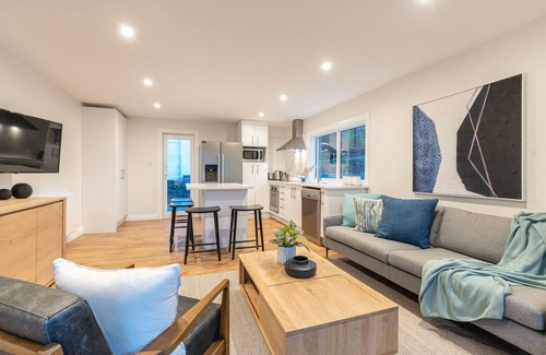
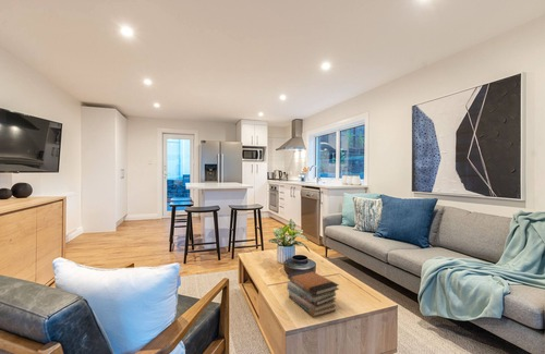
+ book stack [286,269,340,318]
